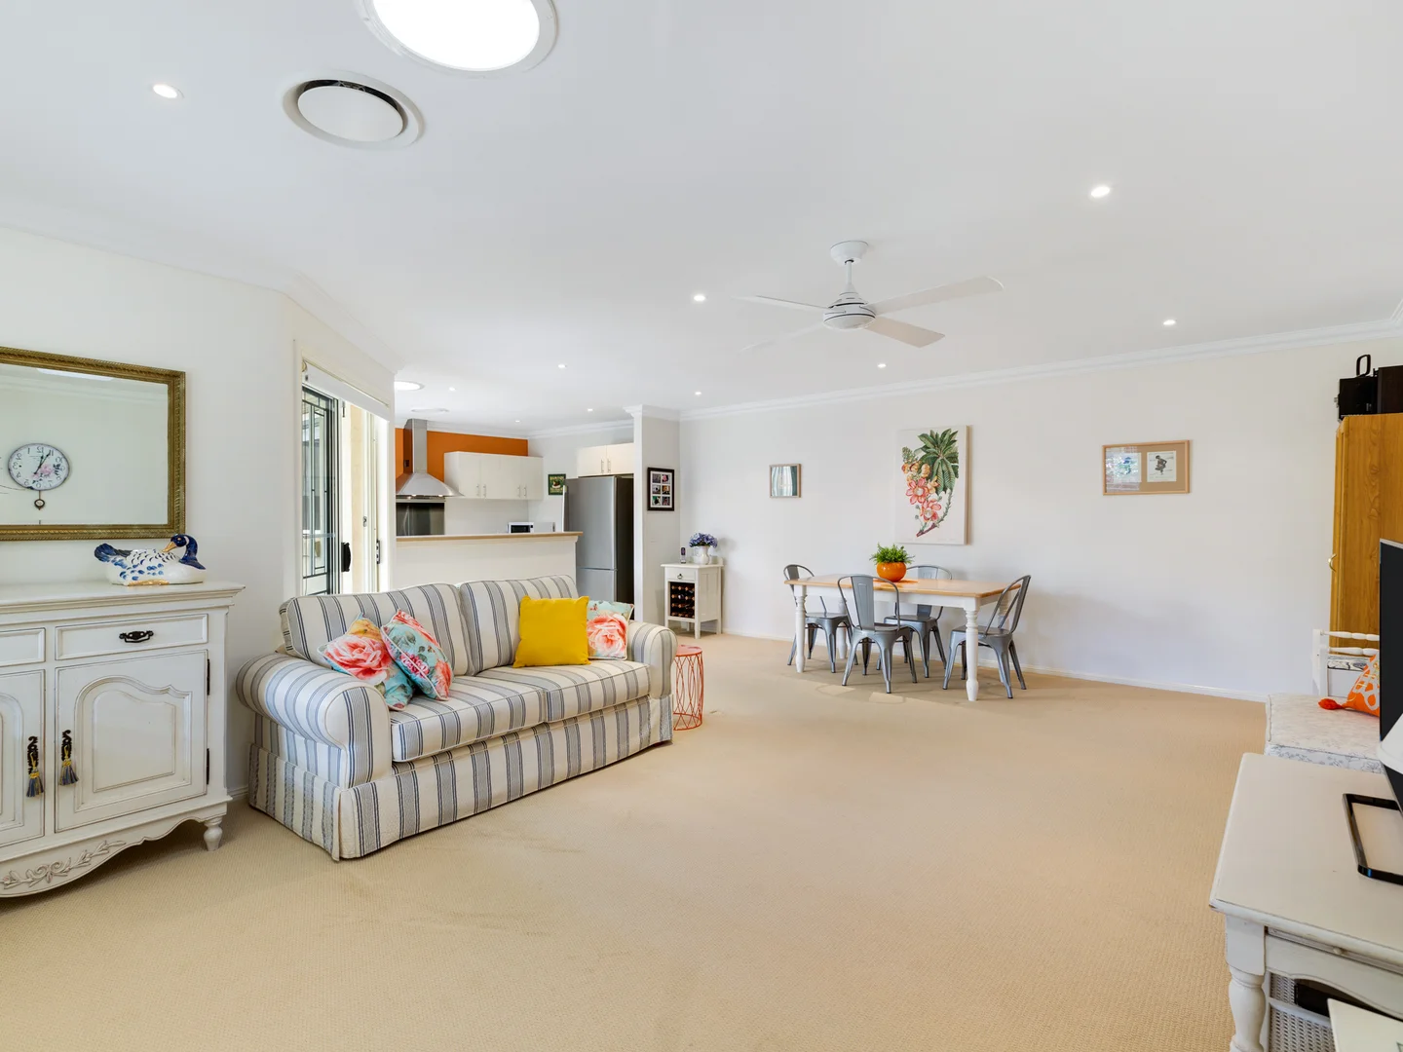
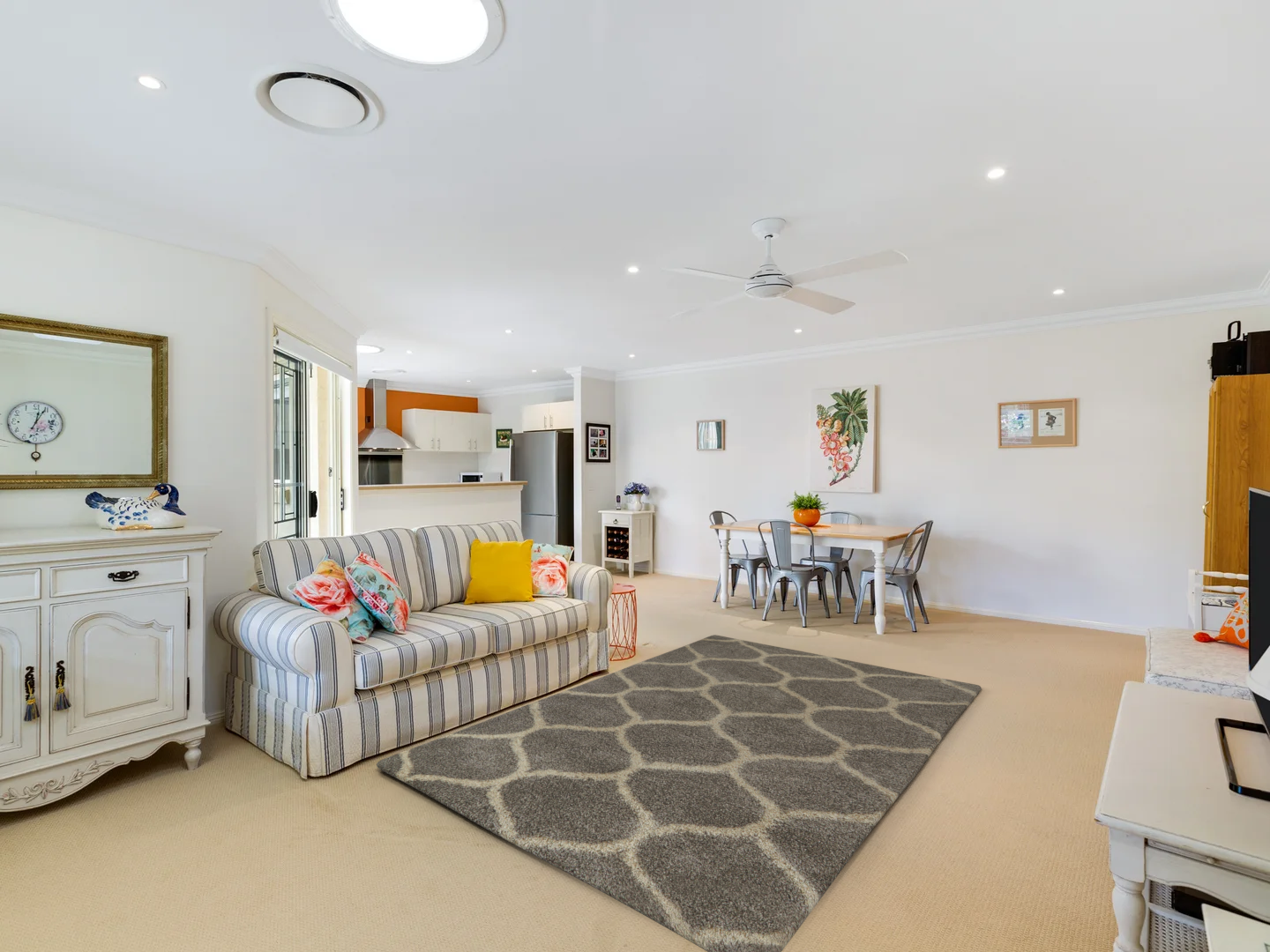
+ rug [376,634,982,952]
